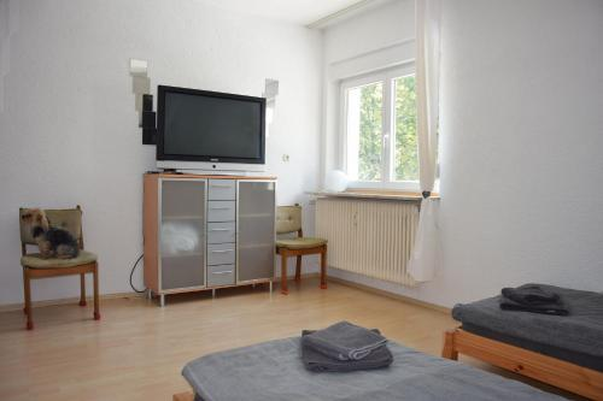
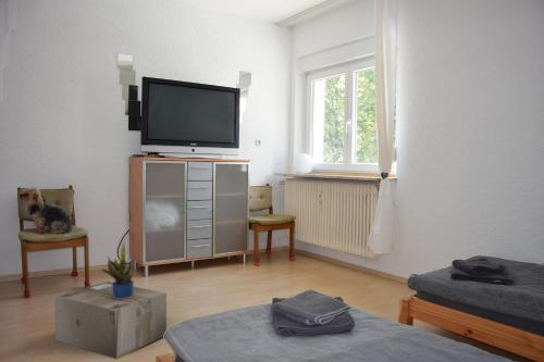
+ cardboard box [54,280,168,360]
+ potted plant [100,240,140,299]
